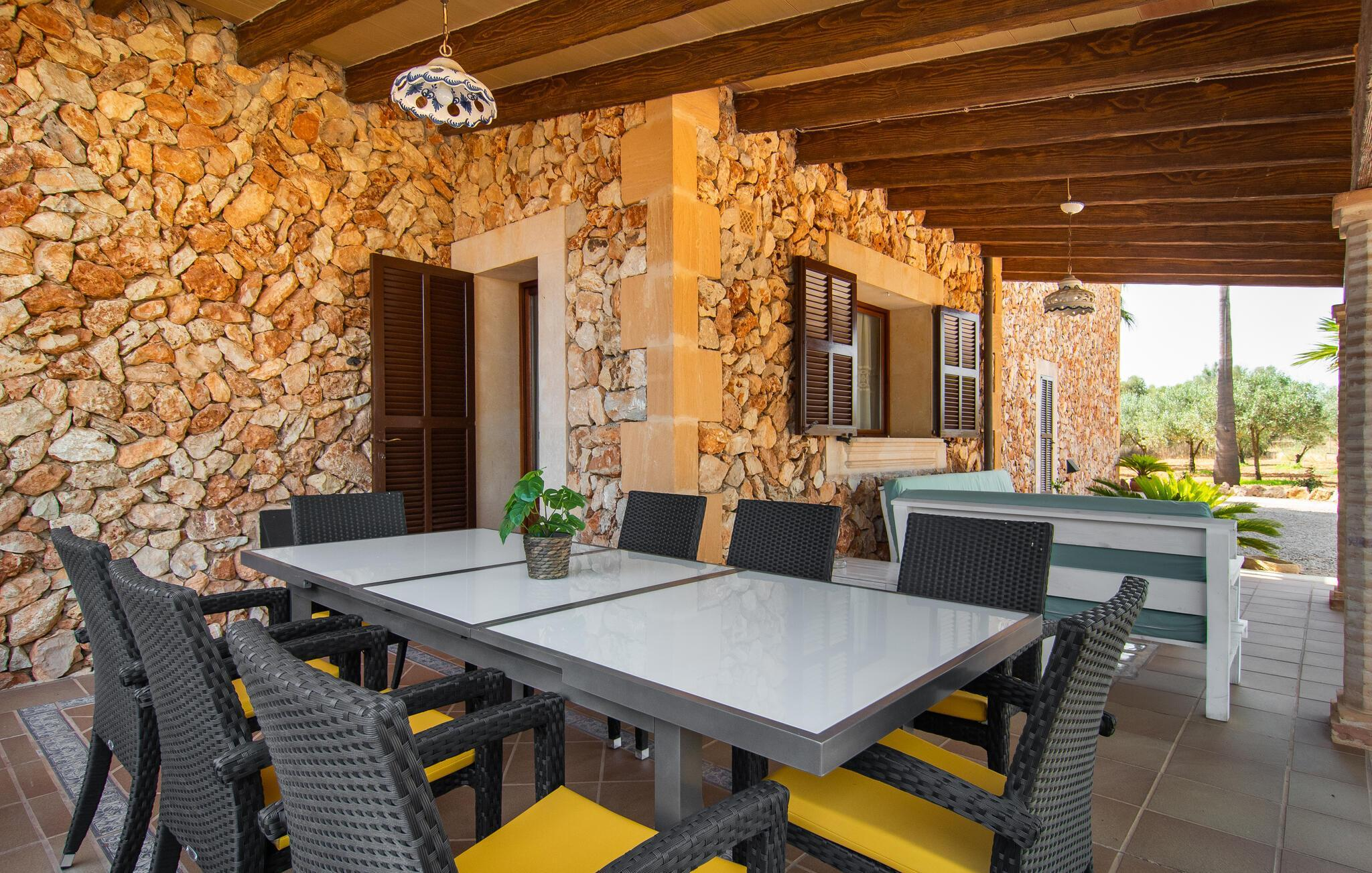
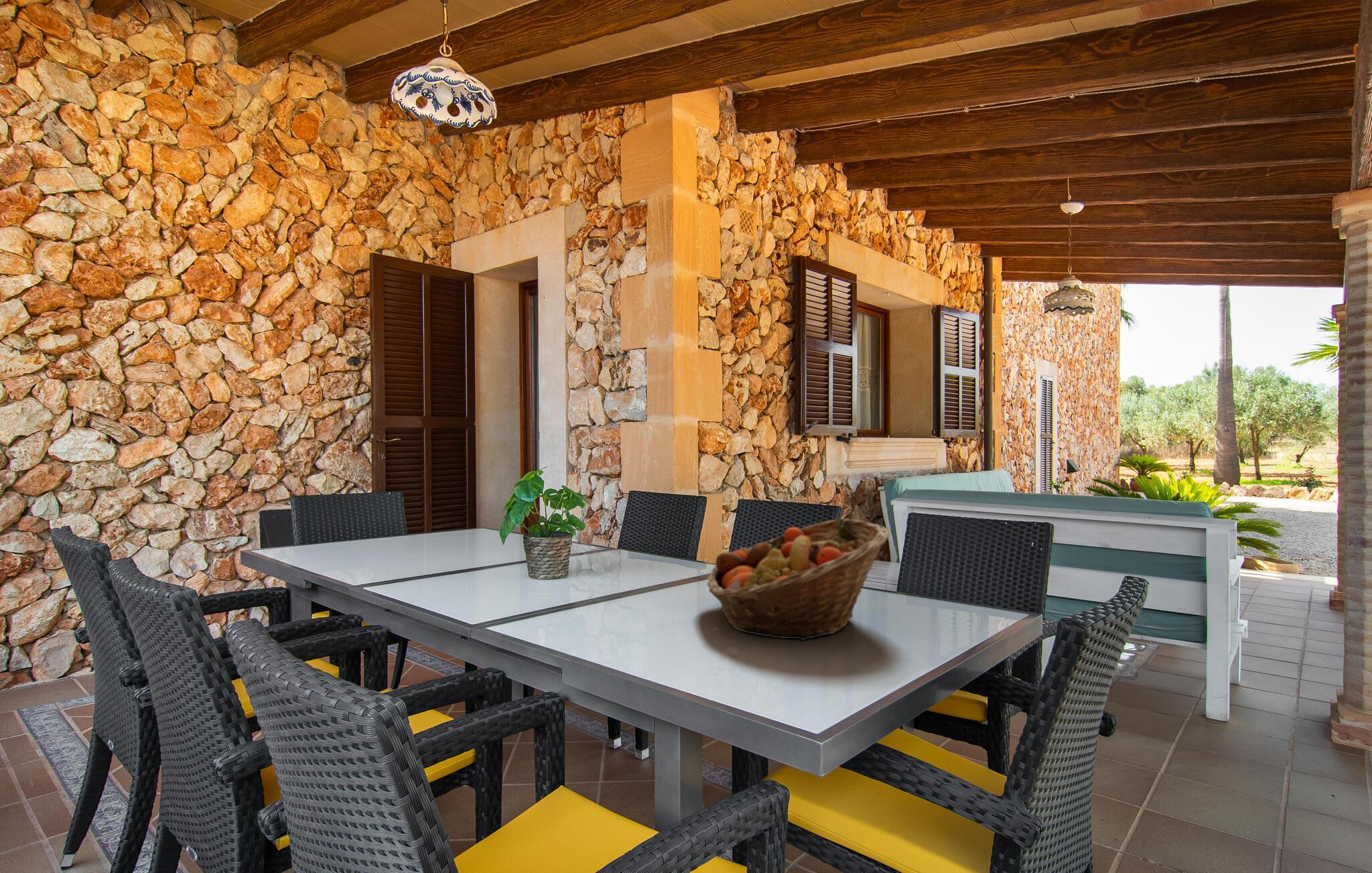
+ fruit basket [707,518,890,641]
